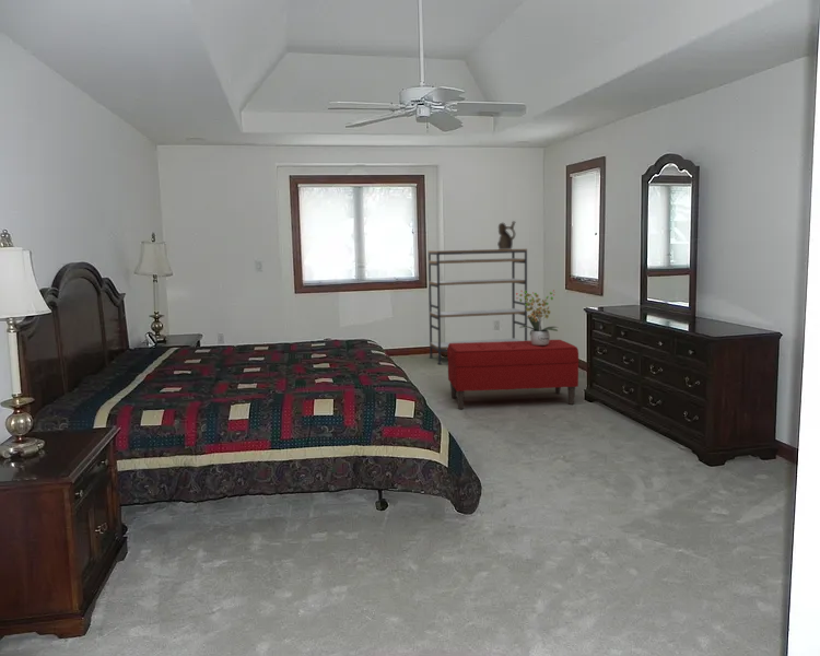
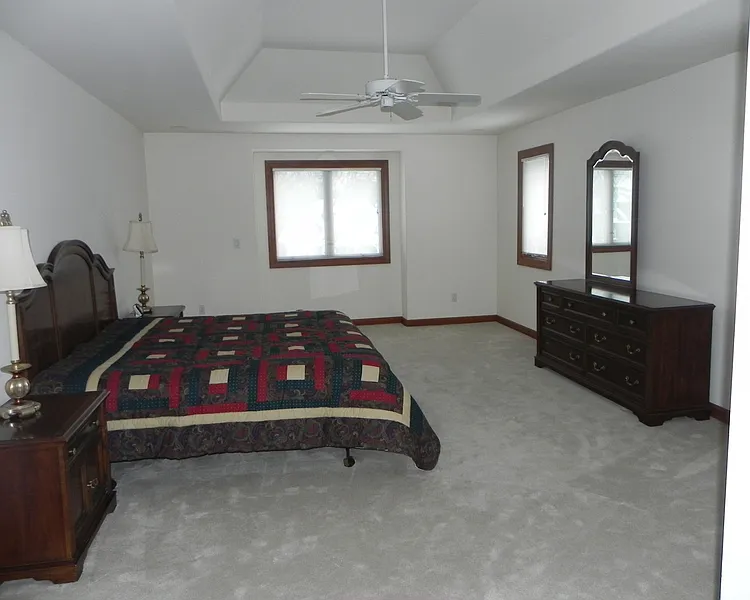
- potted plant [515,289,560,345]
- ceramic vessel [496,220,516,249]
- shelving unit [427,248,528,365]
- bench [446,339,579,410]
